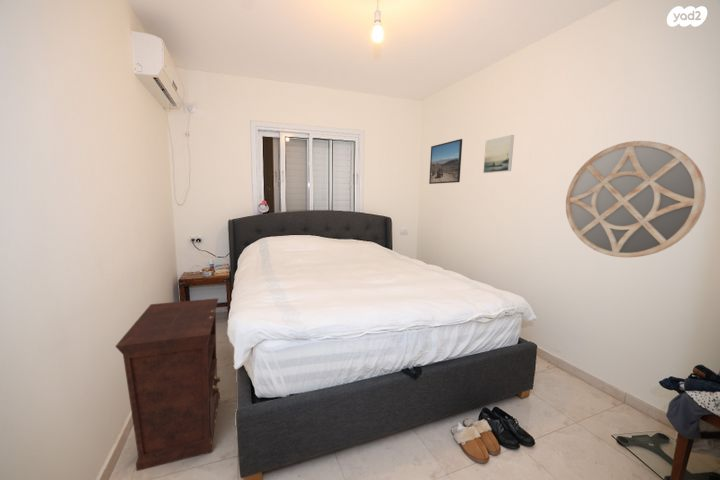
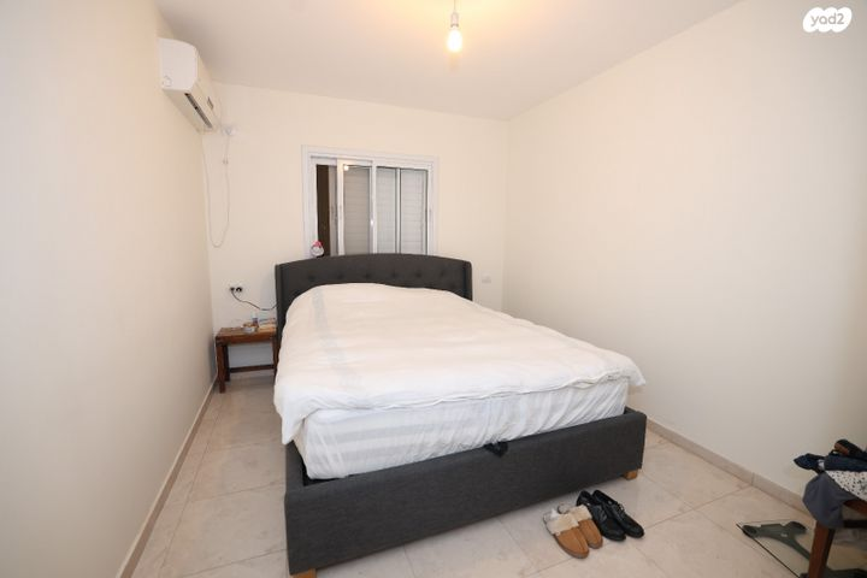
- nightstand [114,297,221,472]
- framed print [428,138,463,185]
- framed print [482,134,515,174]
- home mirror [565,140,707,258]
